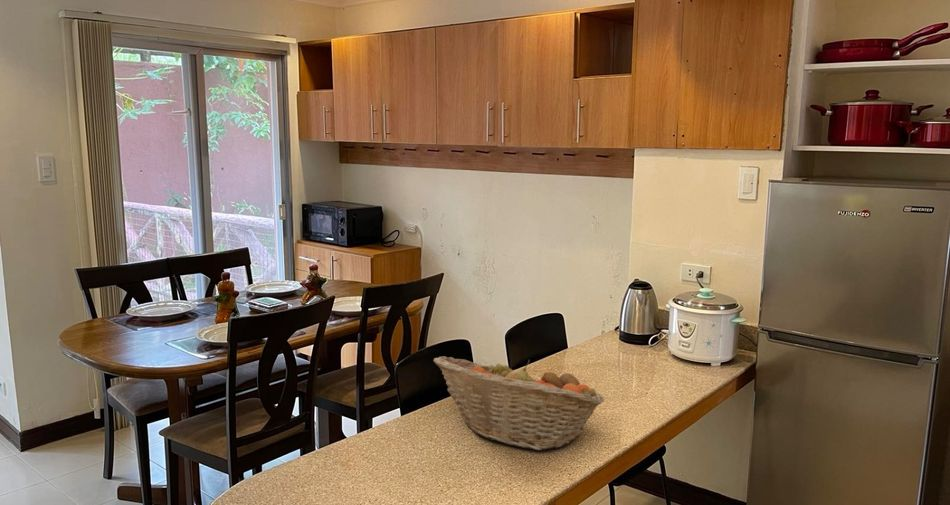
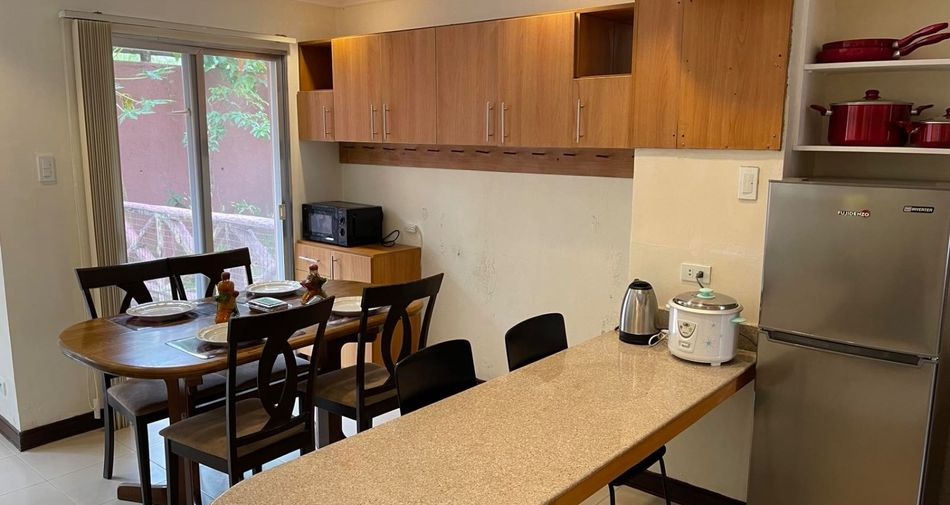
- fruit basket [432,355,605,451]
